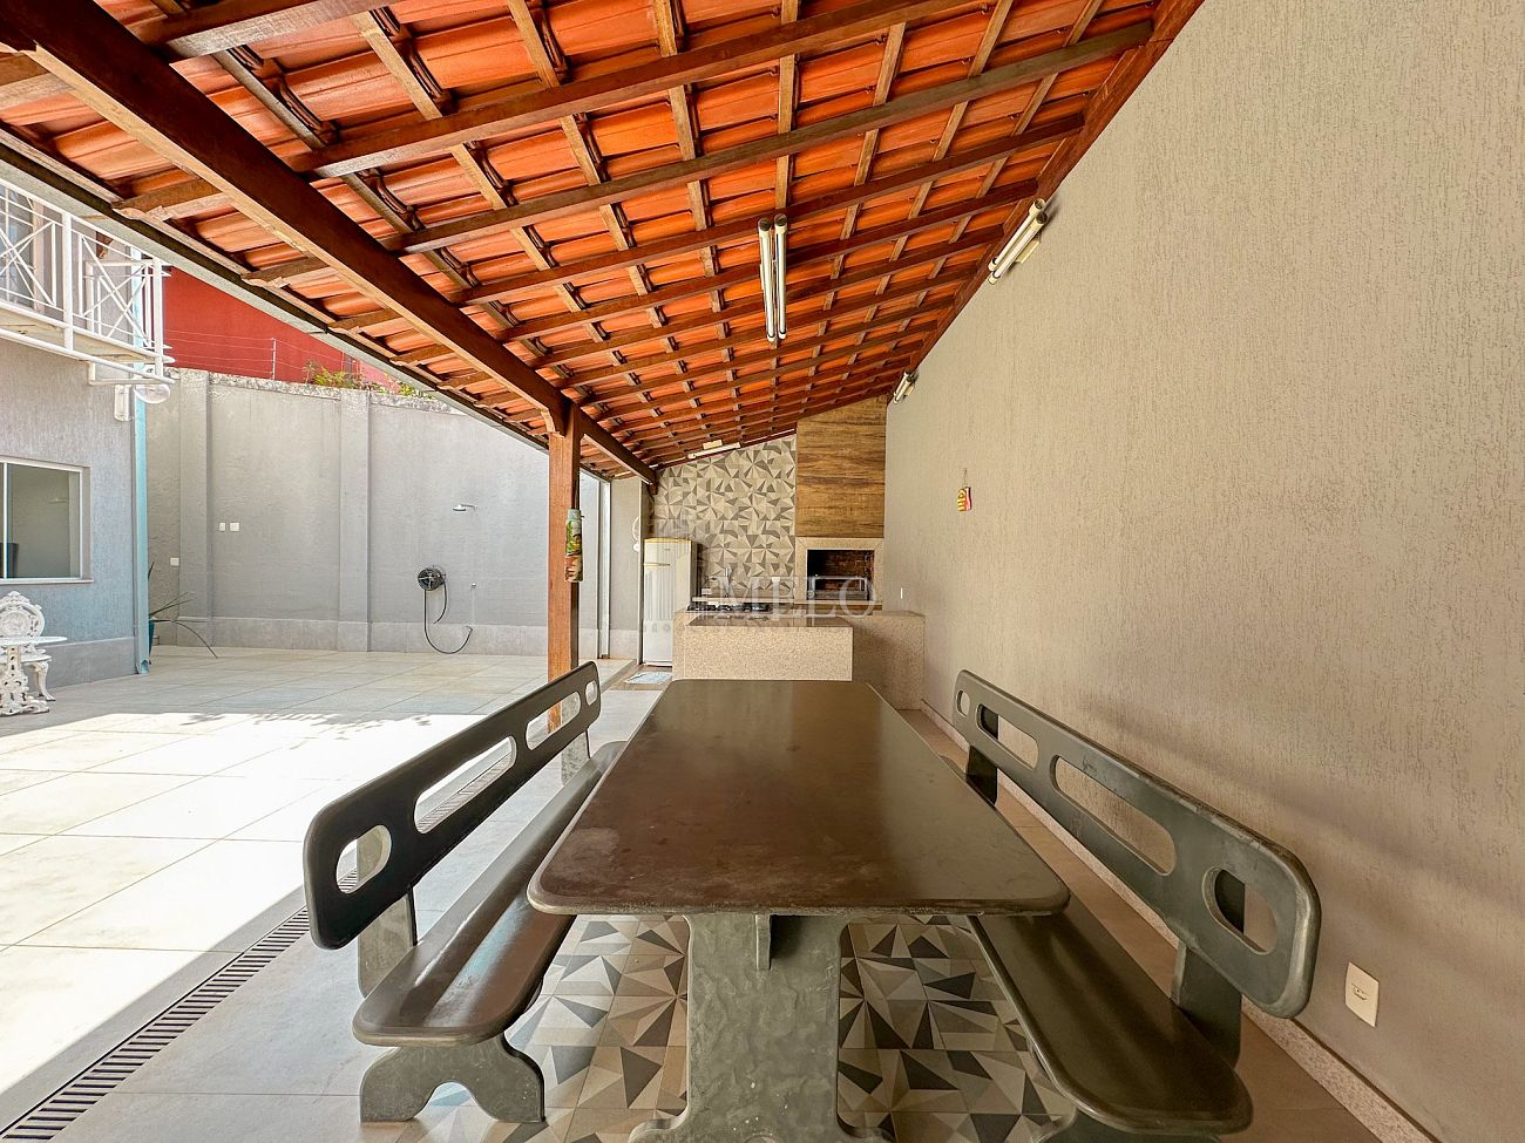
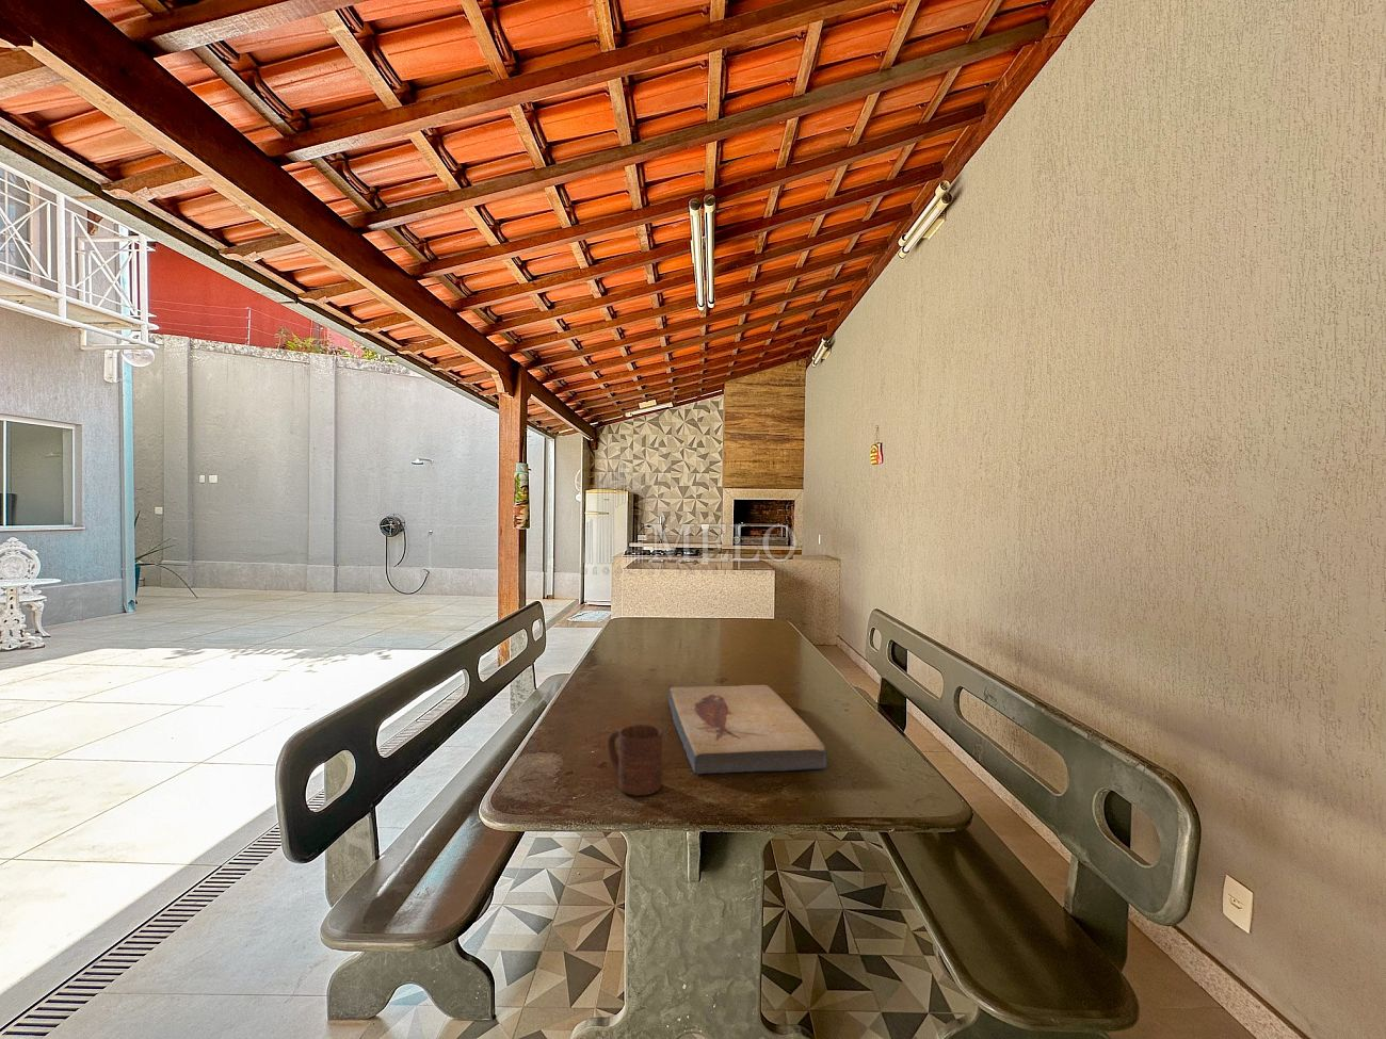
+ fish fossil [668,684,828,775]
+ cup [607,724,664,797]
